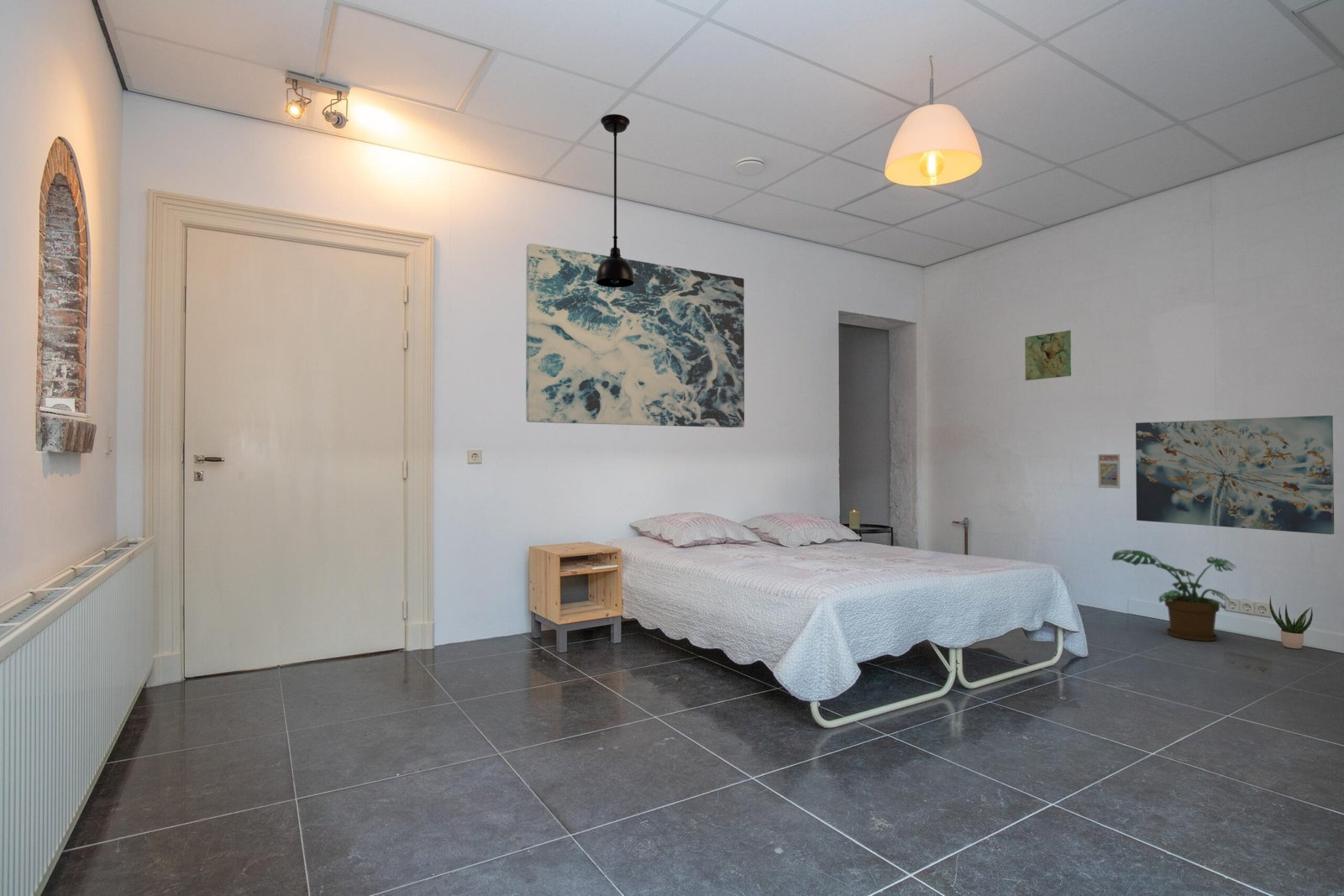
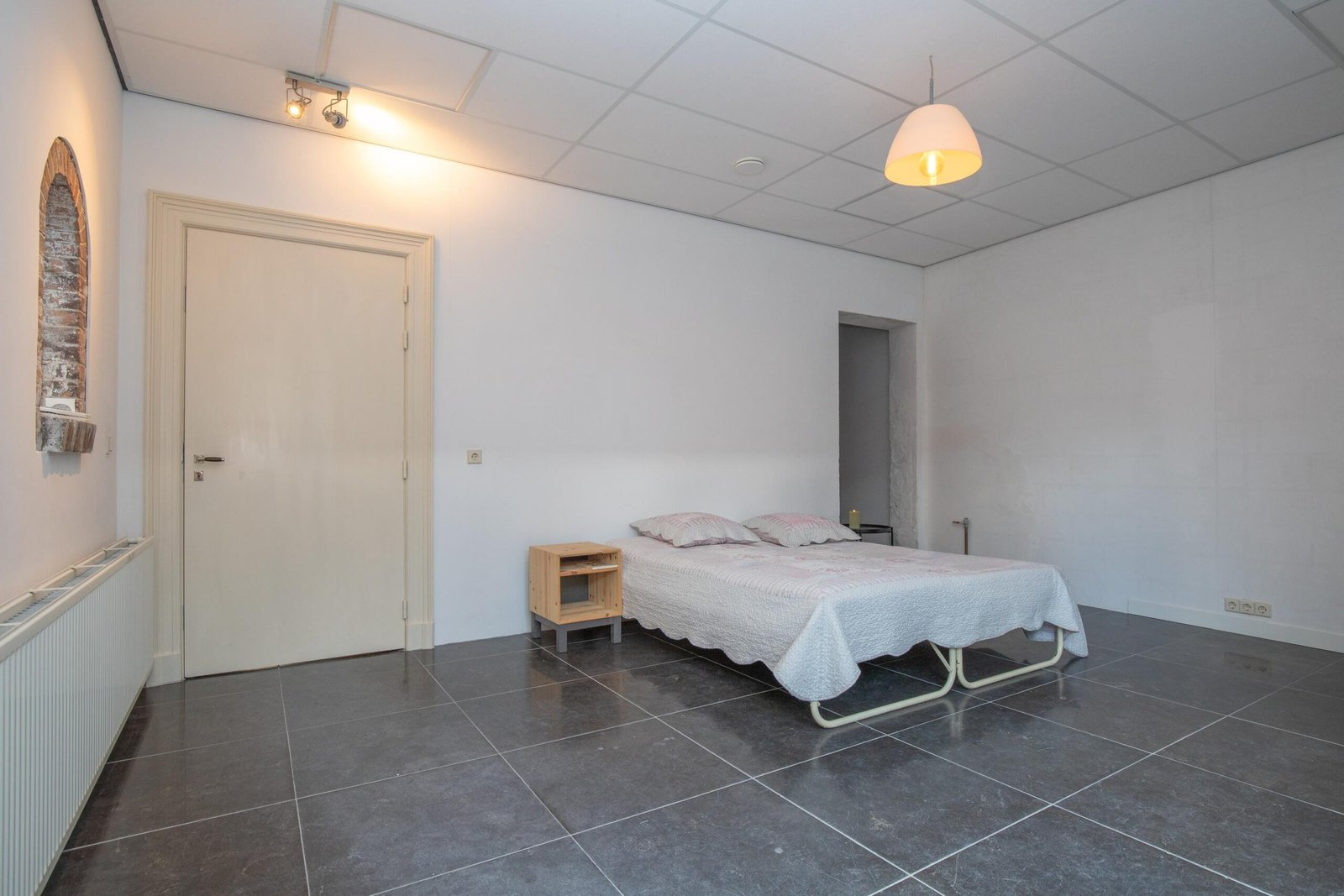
- potted plant [1110,549,1237,642]
- topographical map [1024,329,1072,381]
- wall art [525,243,745,428]
- trading card display case [1097,453,1121,490]
- potted plant [1268,595,1314,649]
- wall art [1135,415,1335,535]
- light fixture [596,113,634,287]
